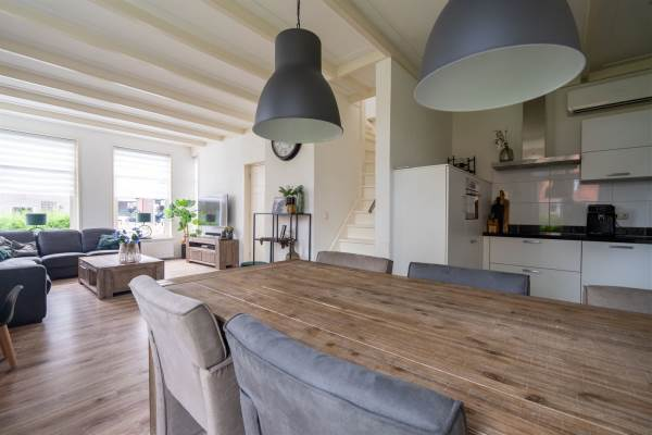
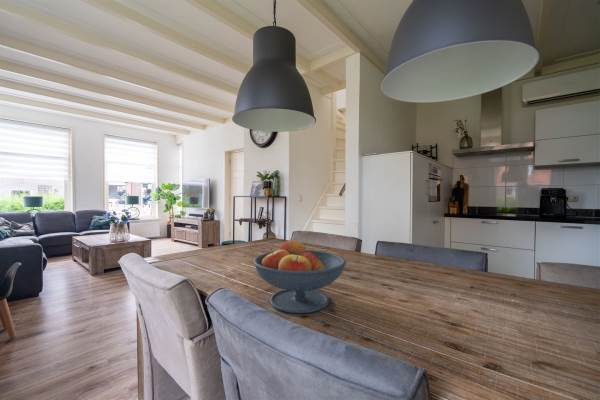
+ fruit bowl [252,238,347,314]
